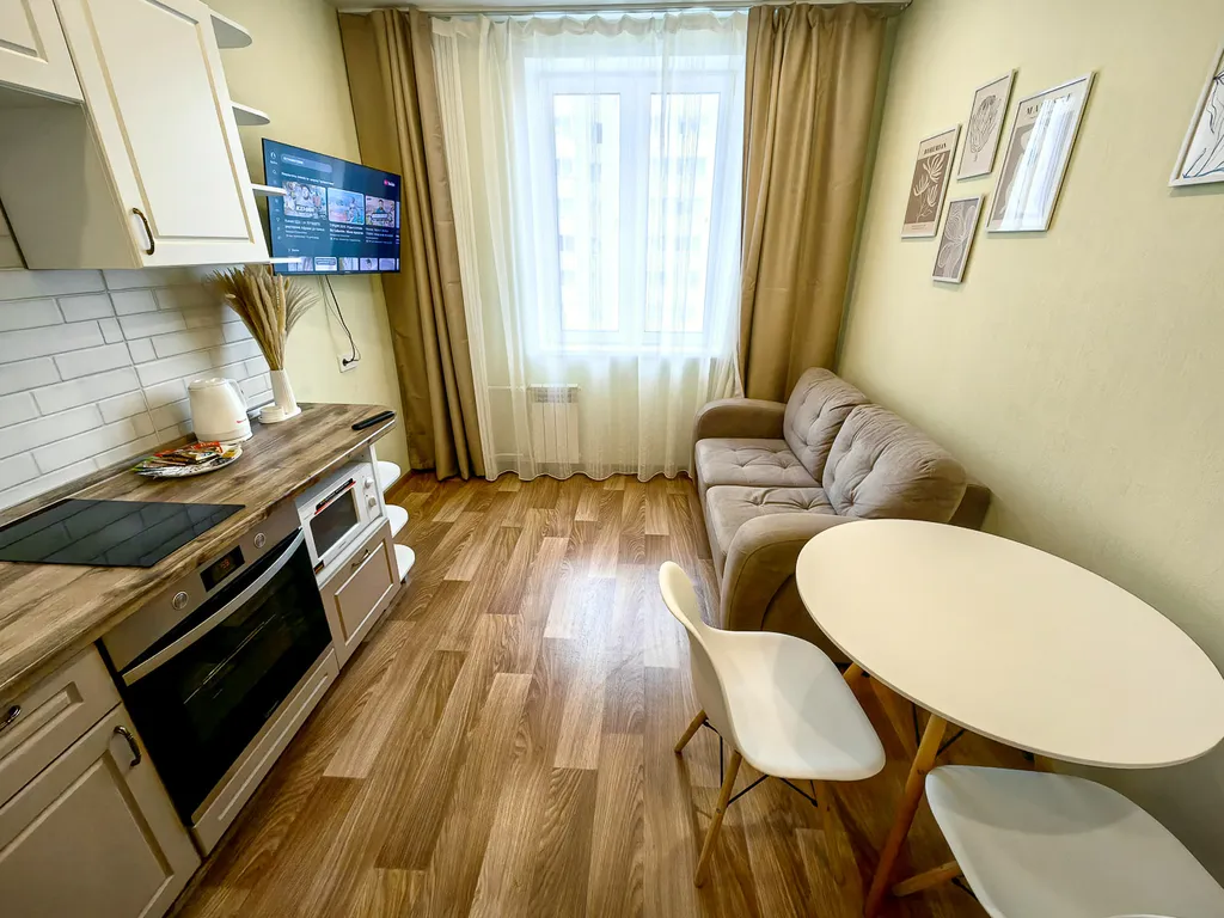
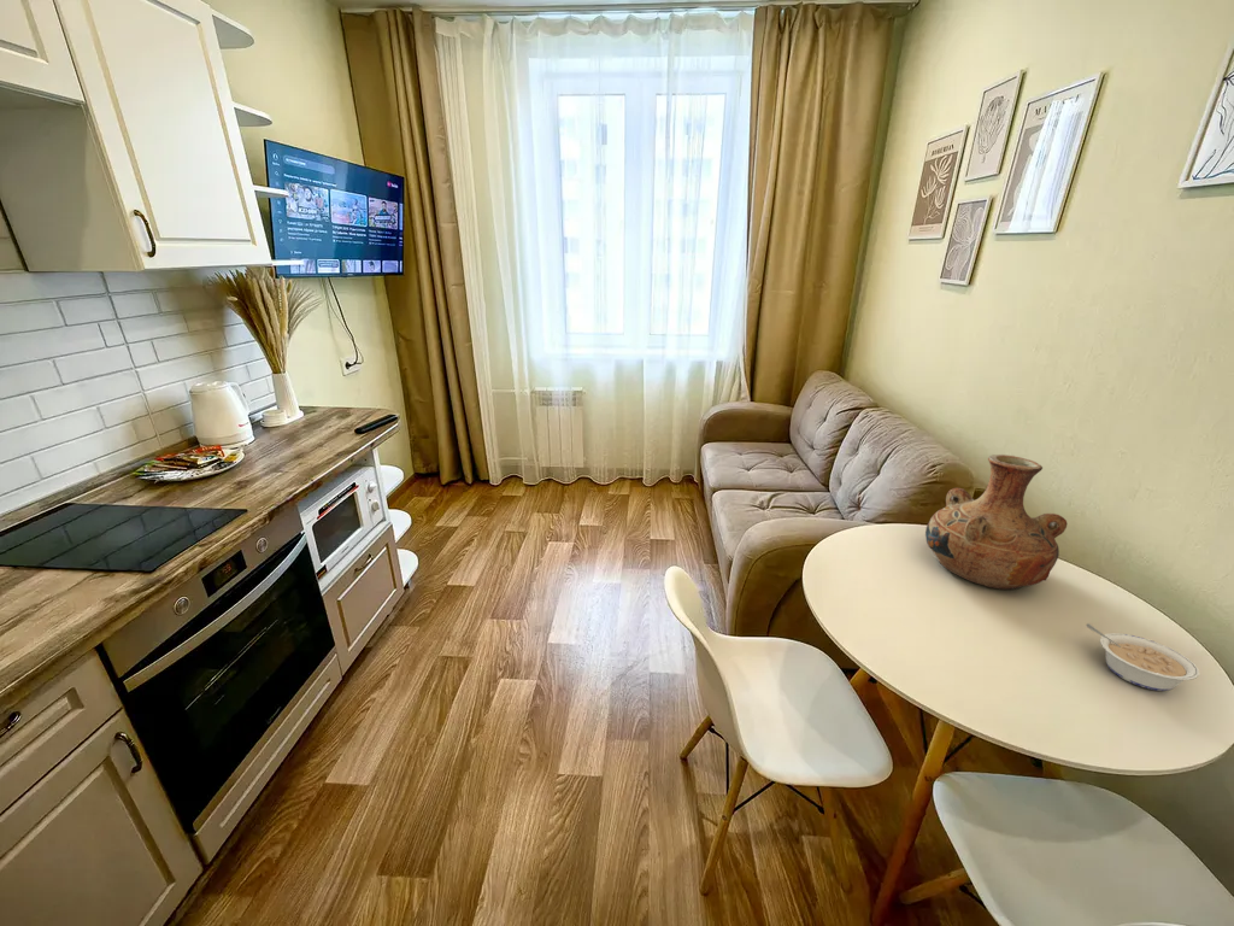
+ legume [1086,622,1200,692]
+ vase [924,453,1068,591]
